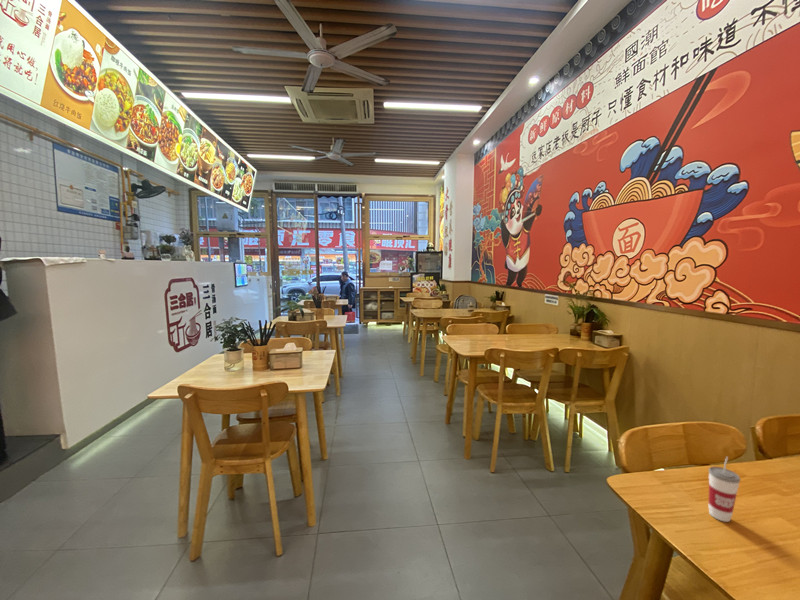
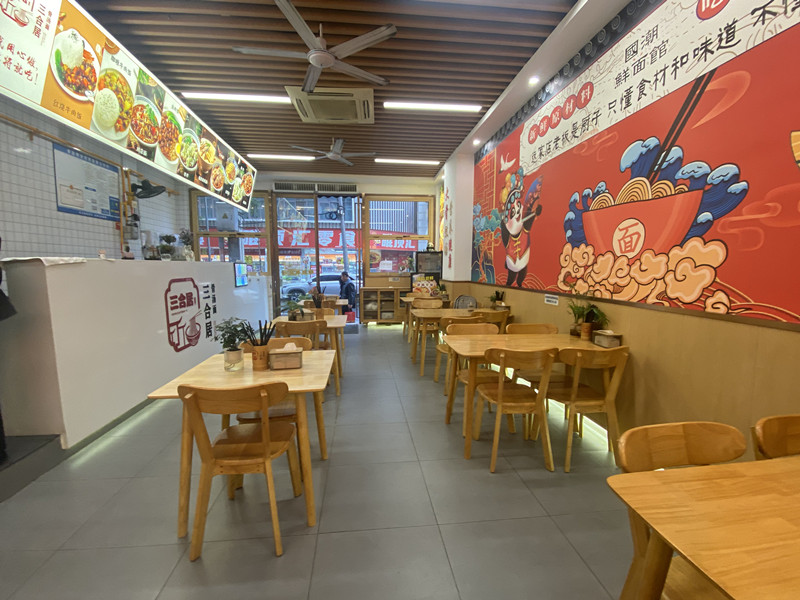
- cup [707,456,741,523]
